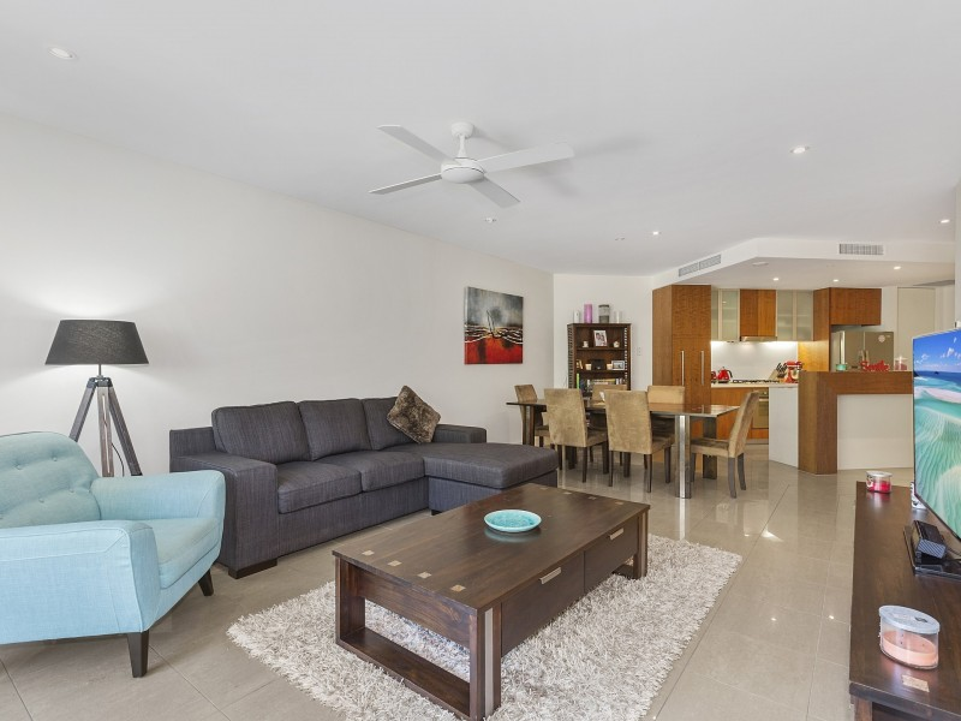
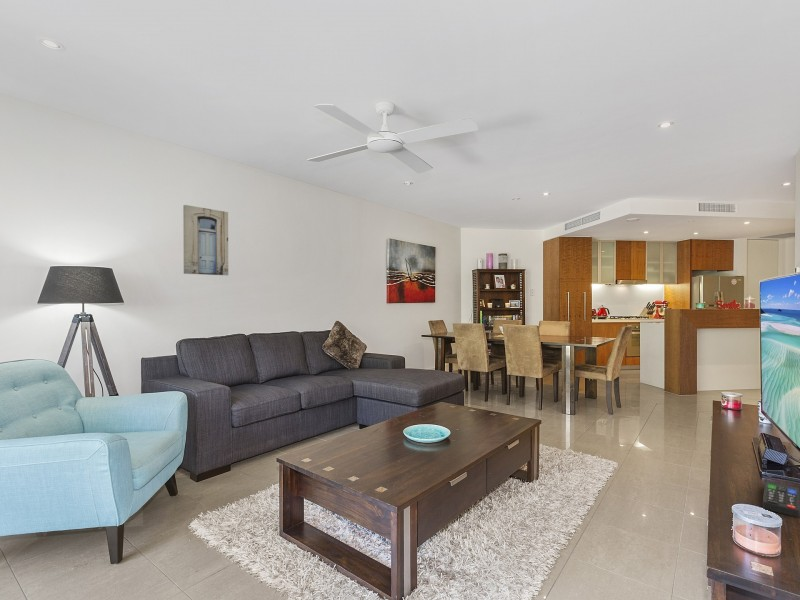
+ wall art [182,204,229,276]
+ remote control [762,480,800,518]
